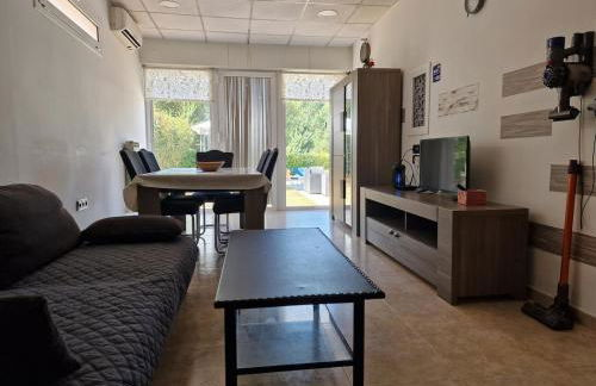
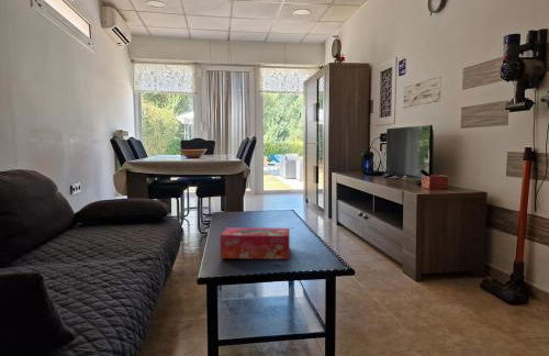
+ tissue box [220,226,291,260]
